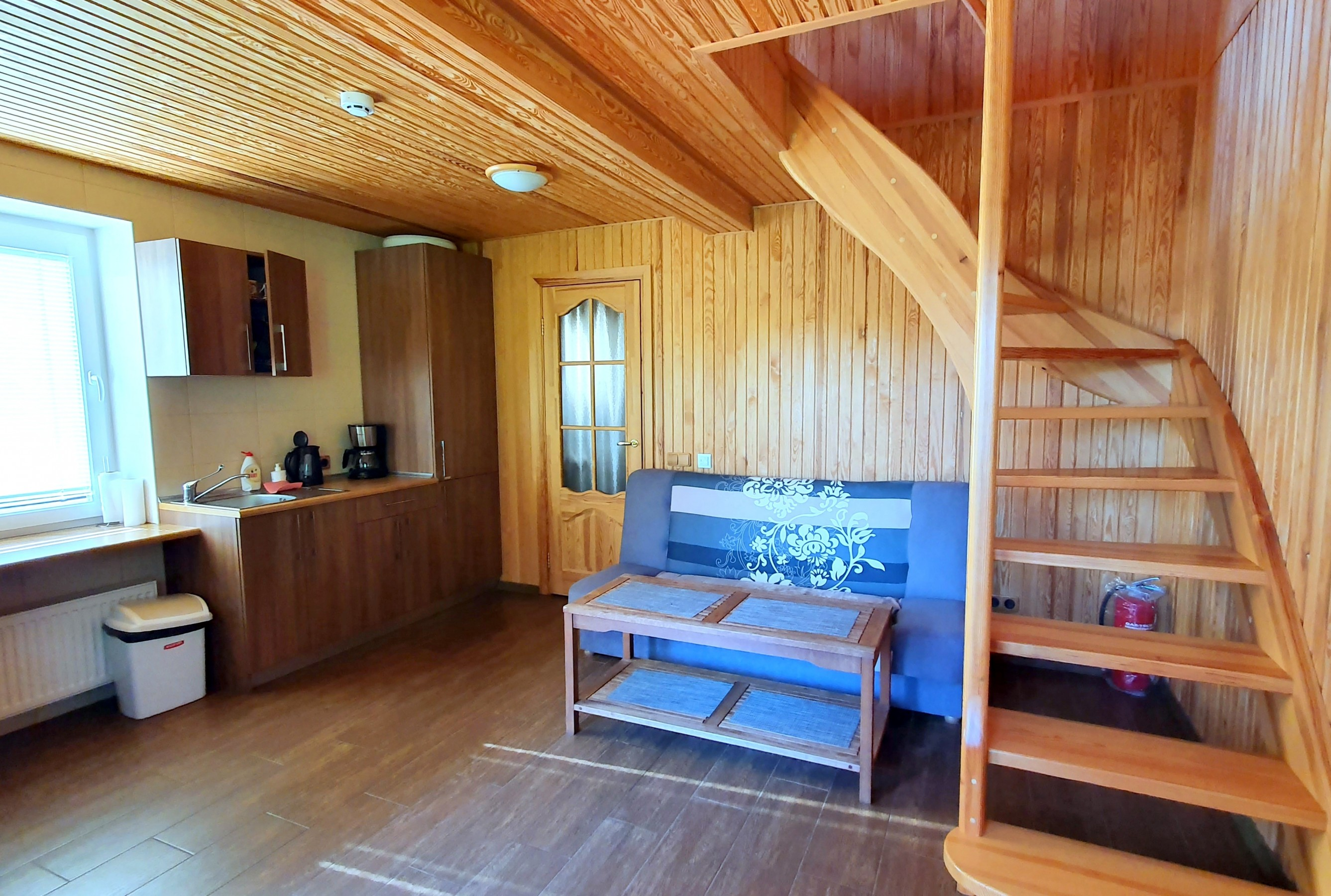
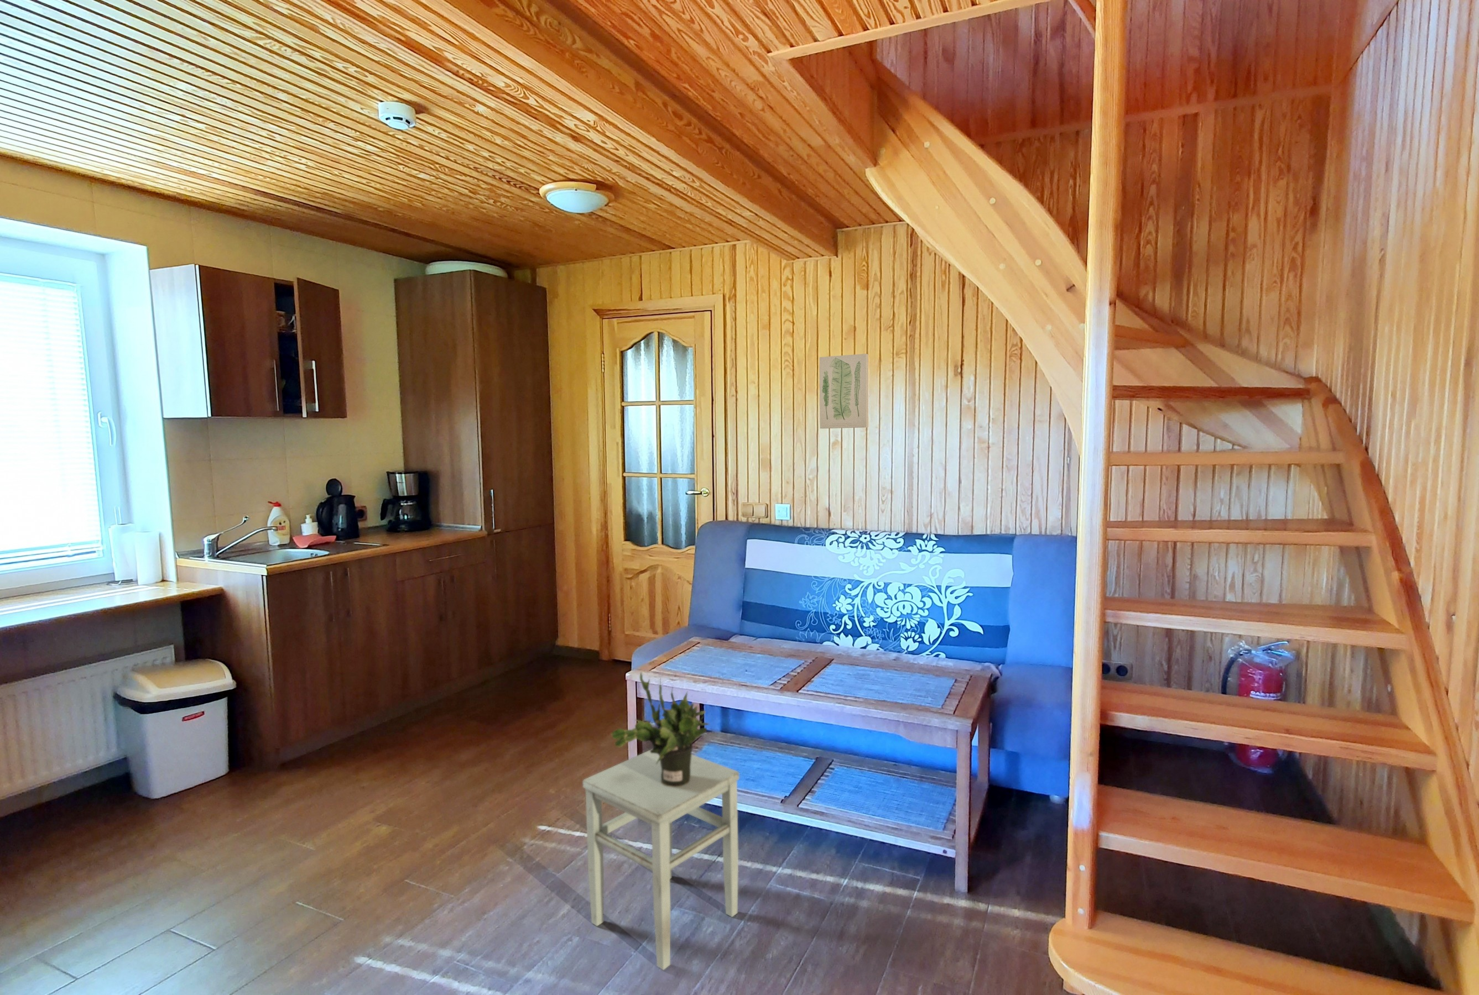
+ wall art [819,353,869,429]
+ stool [582,747,740,971]
+ potted plant [610,672,710,787]
